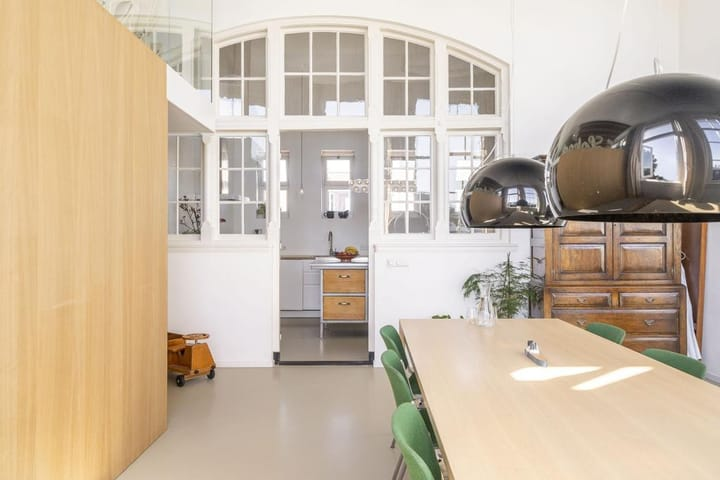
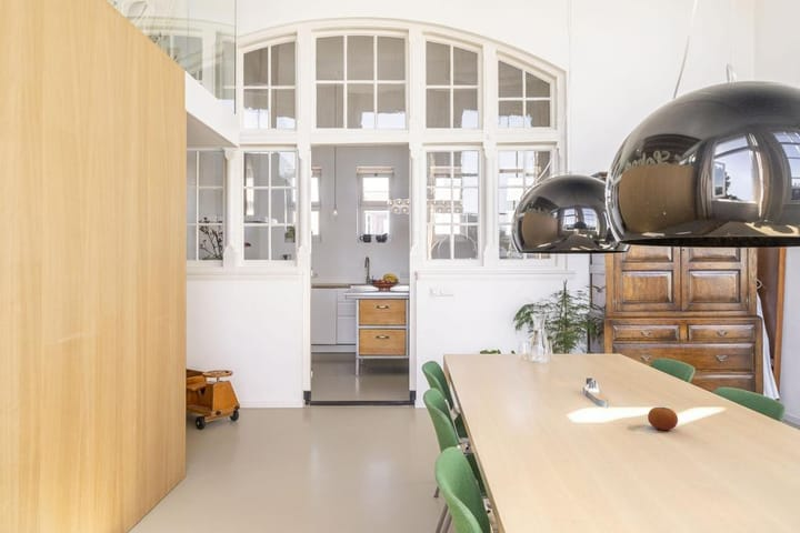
+ fruit [647,406,679,431]
